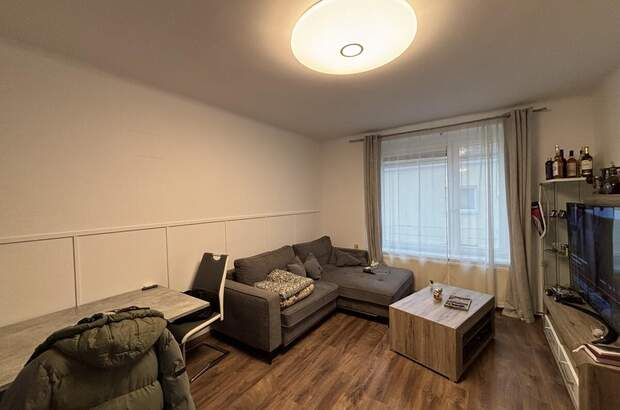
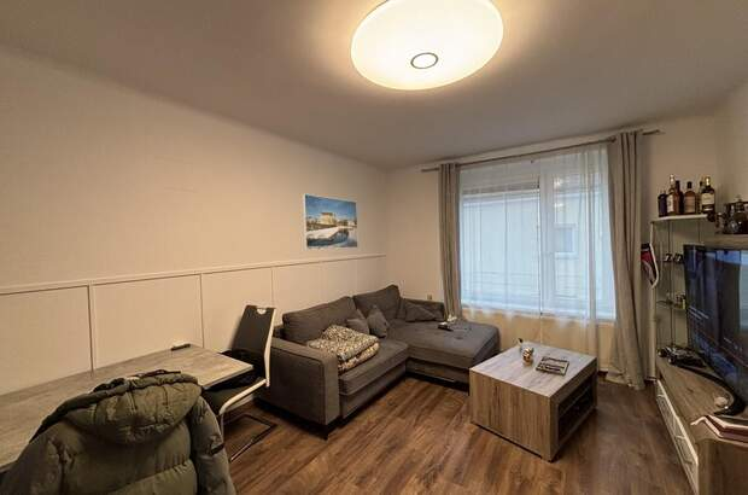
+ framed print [302,193,360,251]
